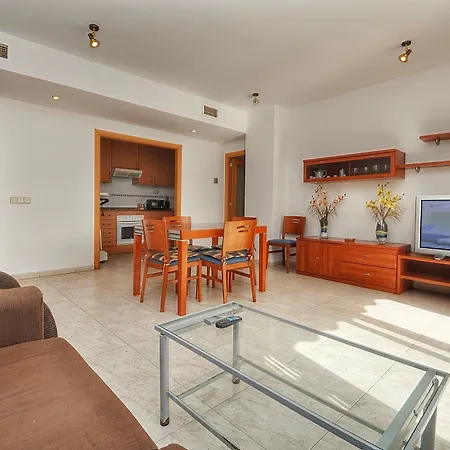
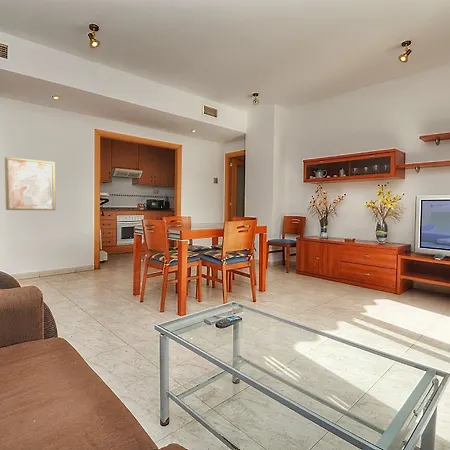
+ wall art [4,156,57,211]
